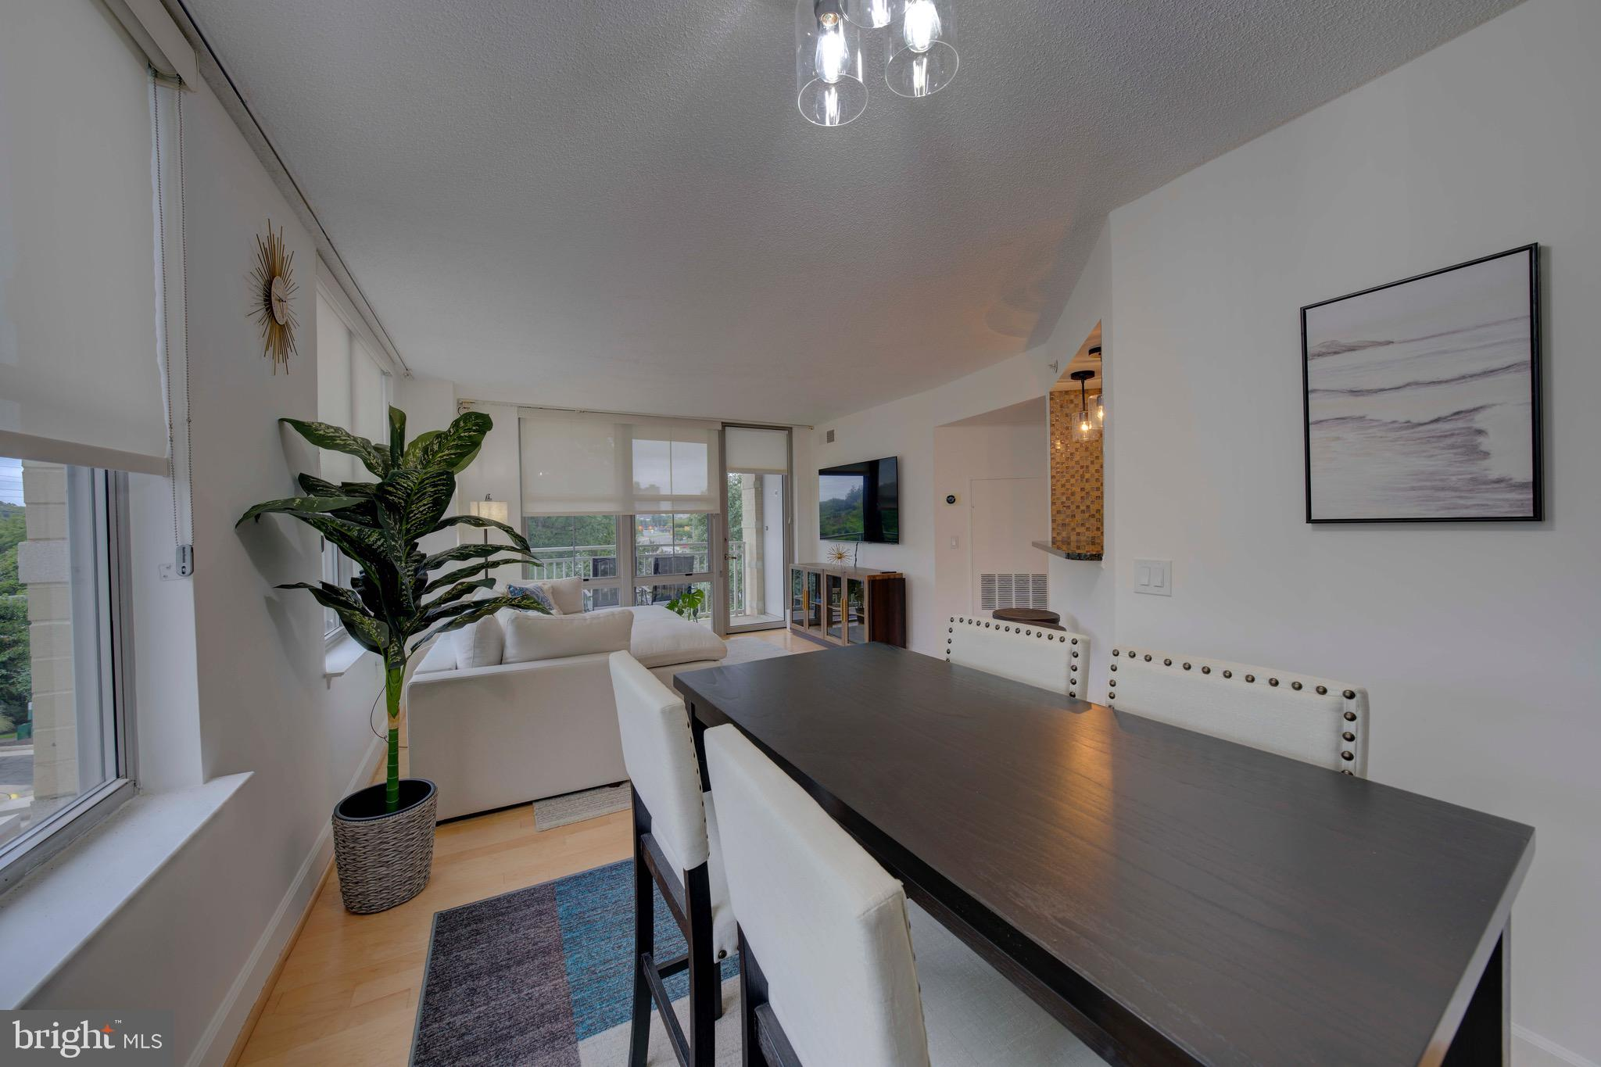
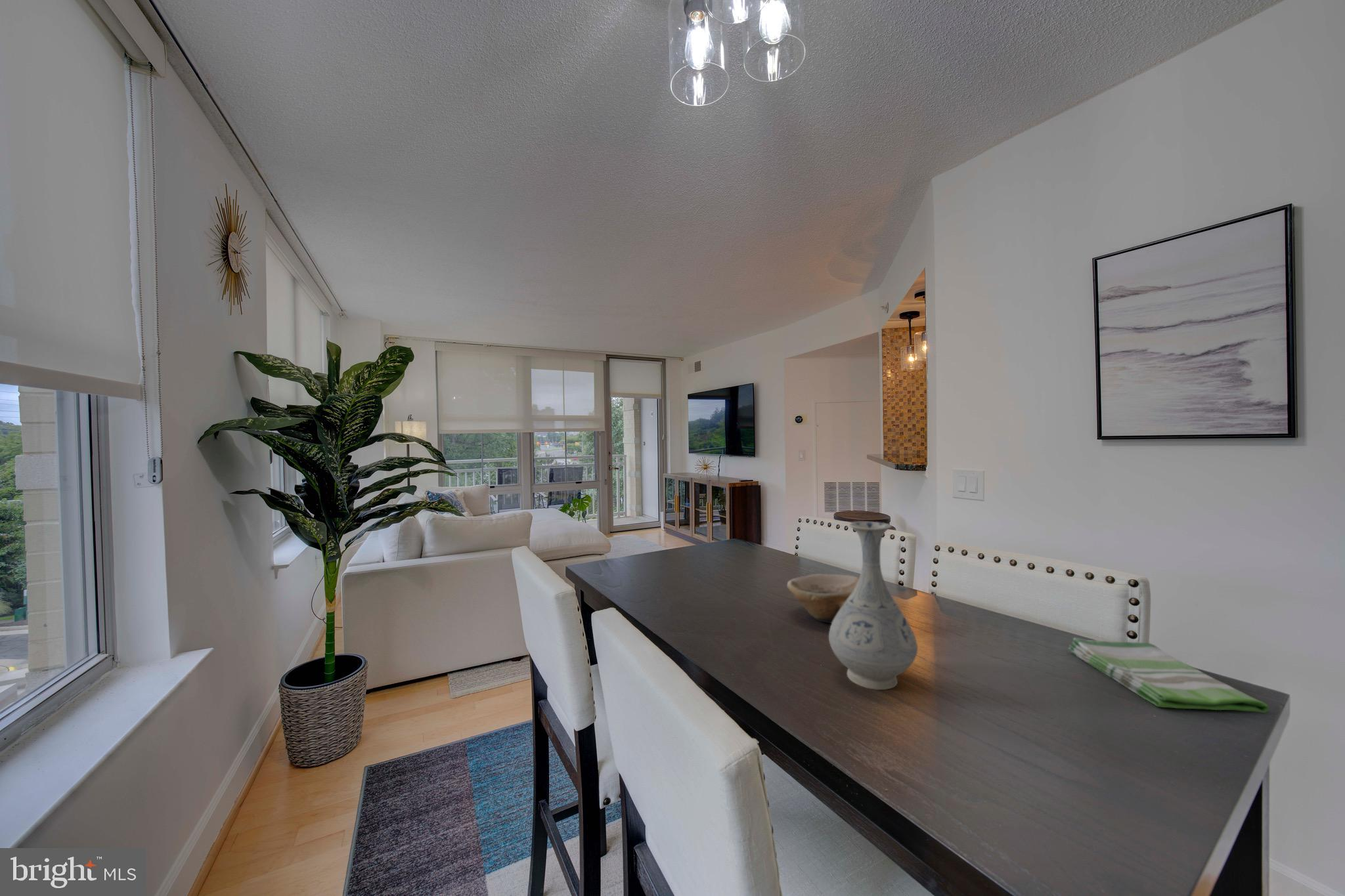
+ dish towel [1068,637,1269,714]
+ bowl [787,573,860,624]
+ vase [828,521,918,691]
